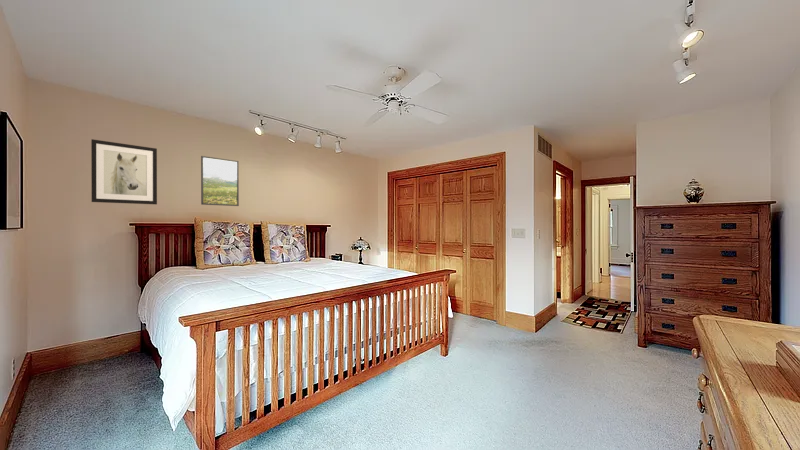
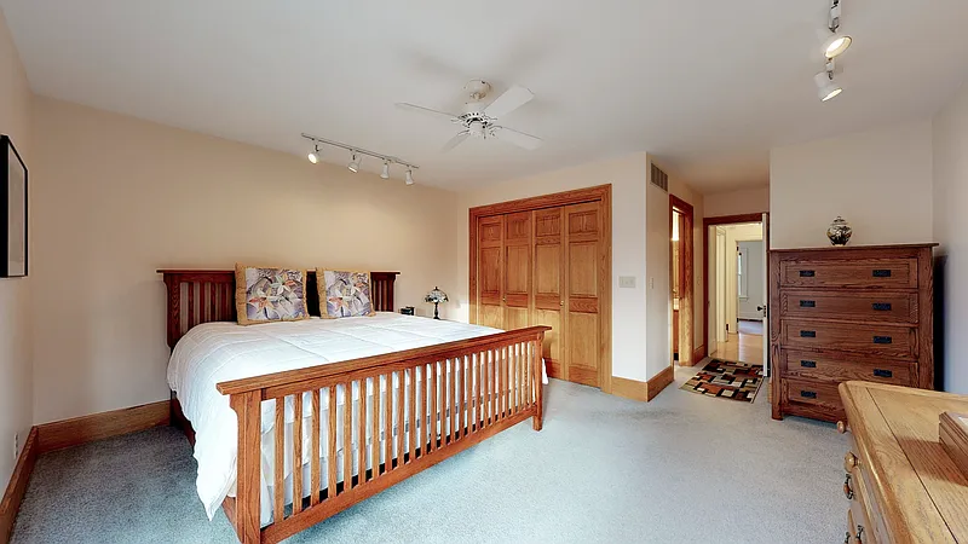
- wall art [90,138,158,205]
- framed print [200,155,240,207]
